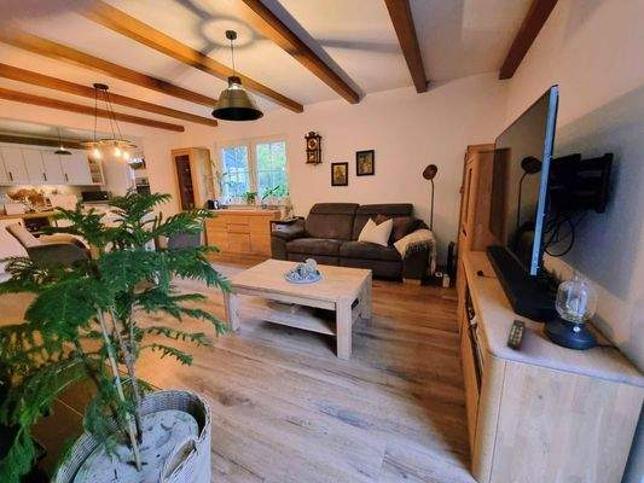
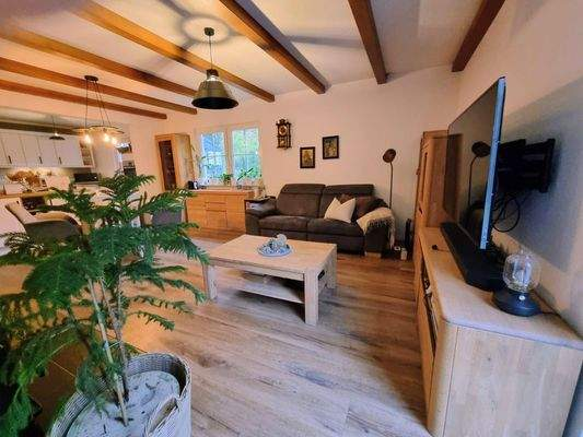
- remote control [505,319,527,351]
